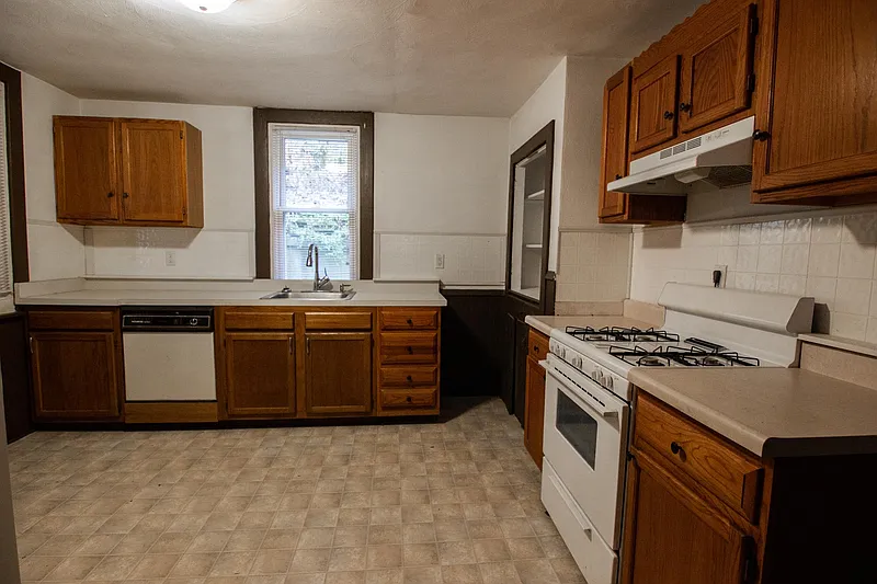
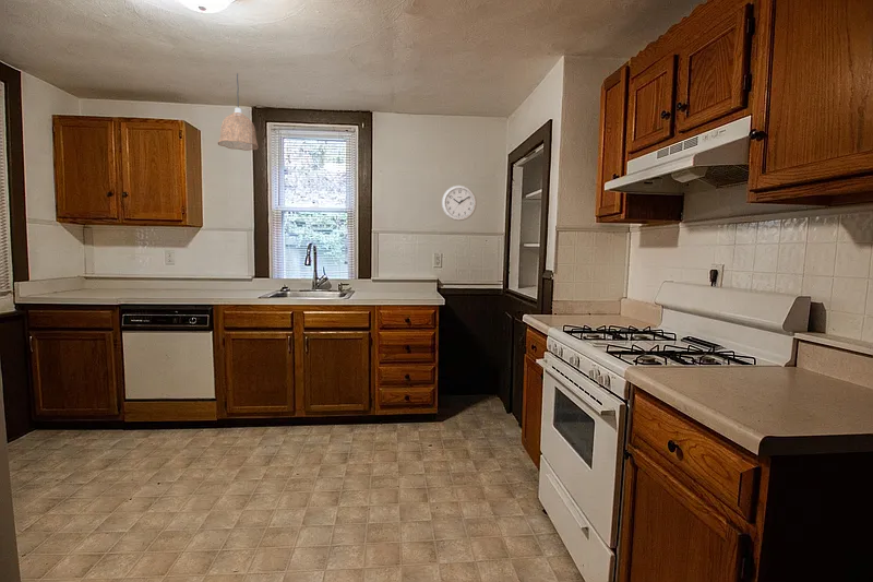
+ pendant lamp [217,72,260,152]
+ wall clock [441,185,478,222]
